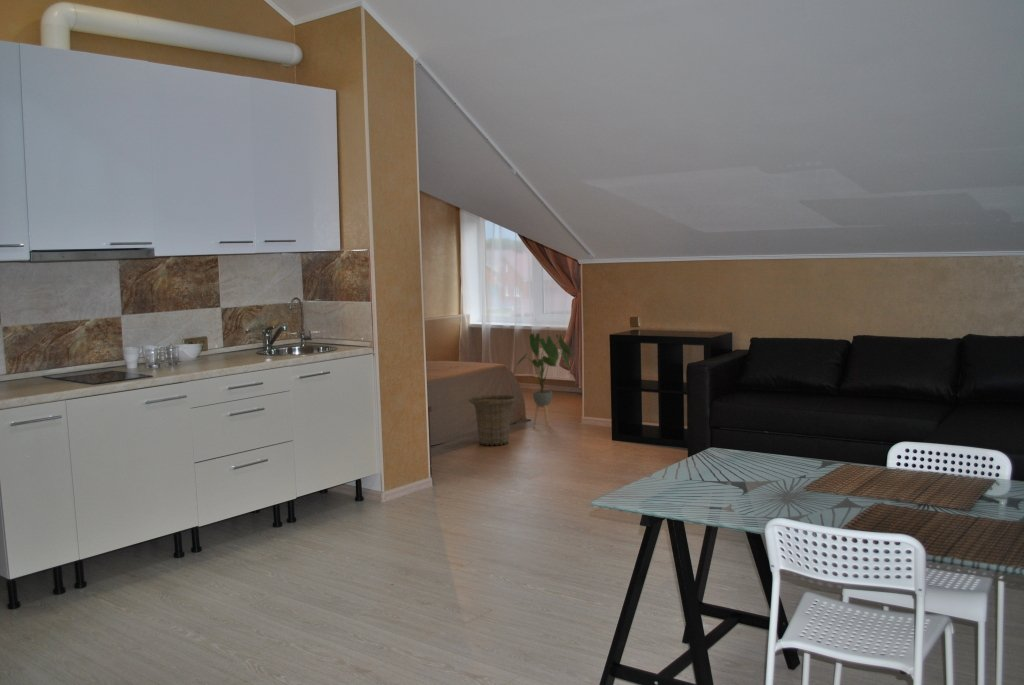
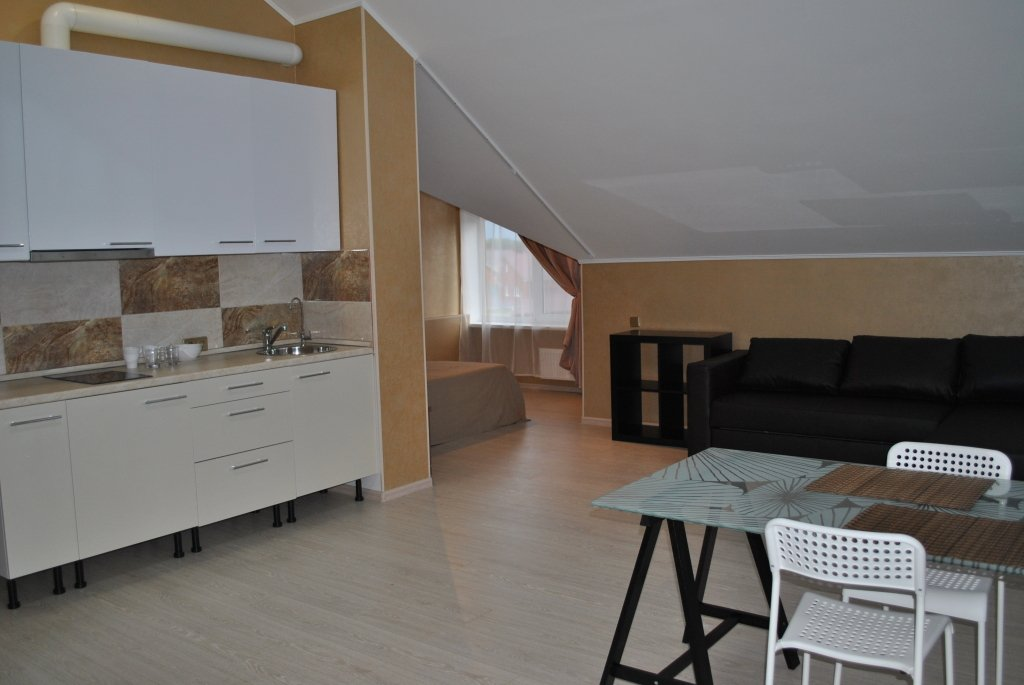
- house plant [515,332,572,430]
- basket [468,394,518,447]
